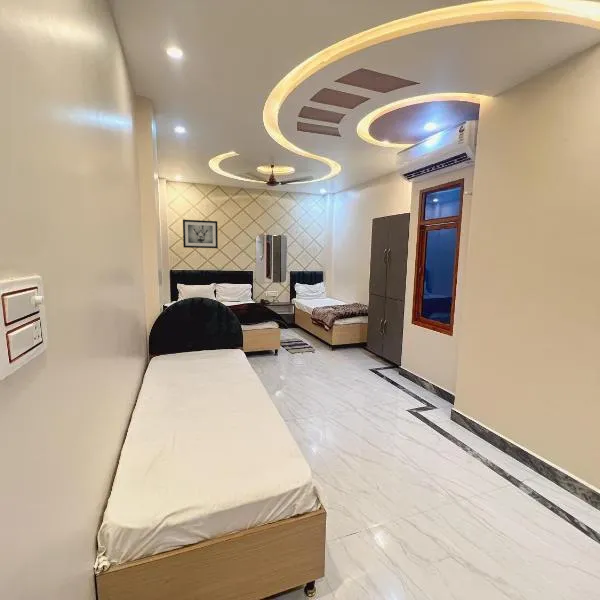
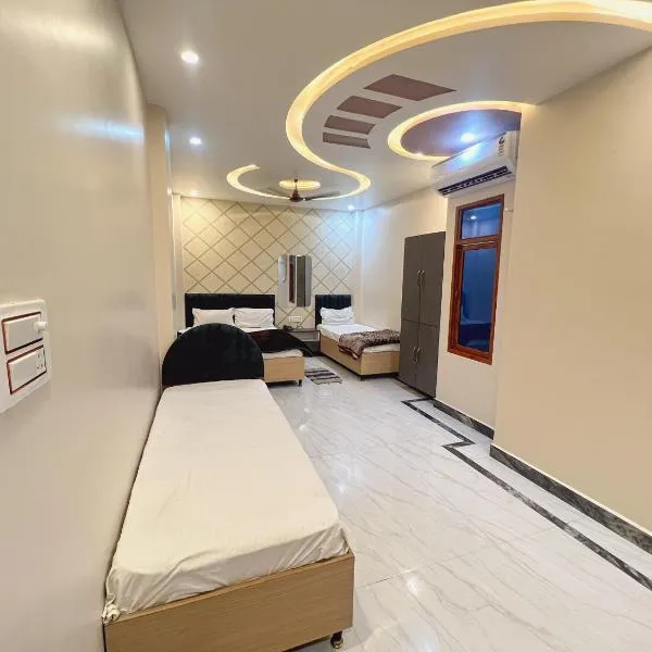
- wall art [182,219,219,249]
